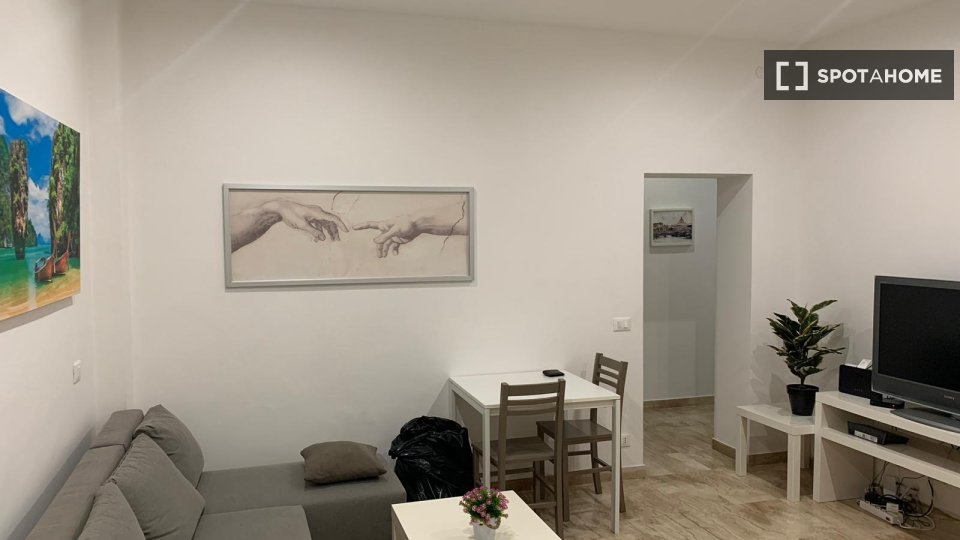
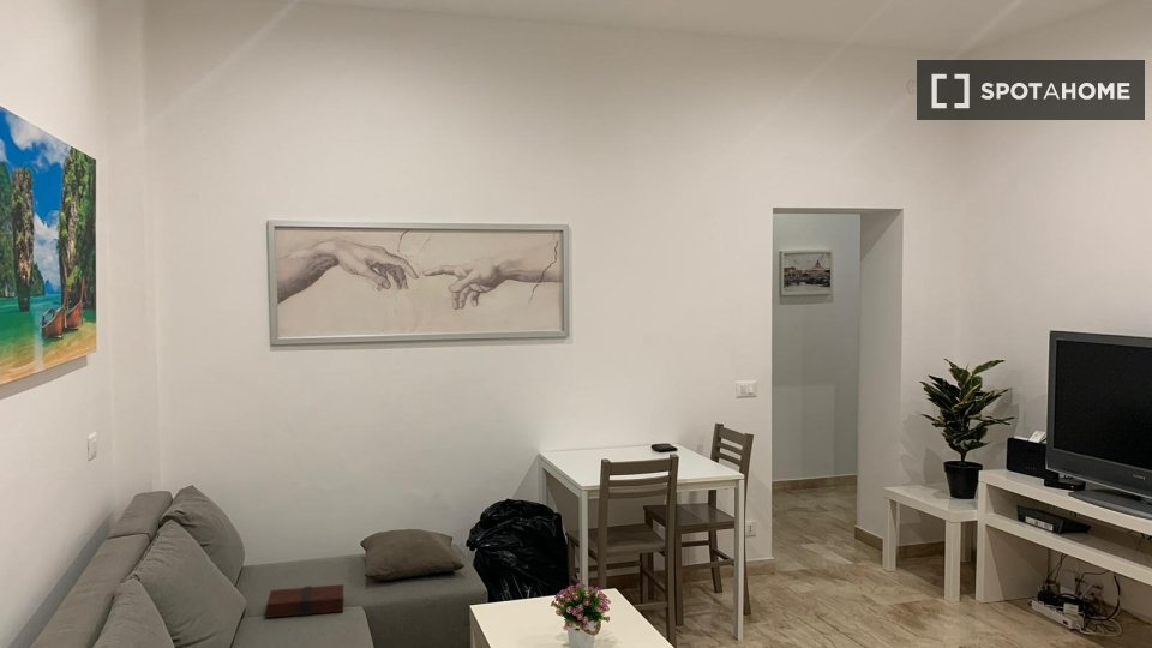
+ book [265,583,344,619]
